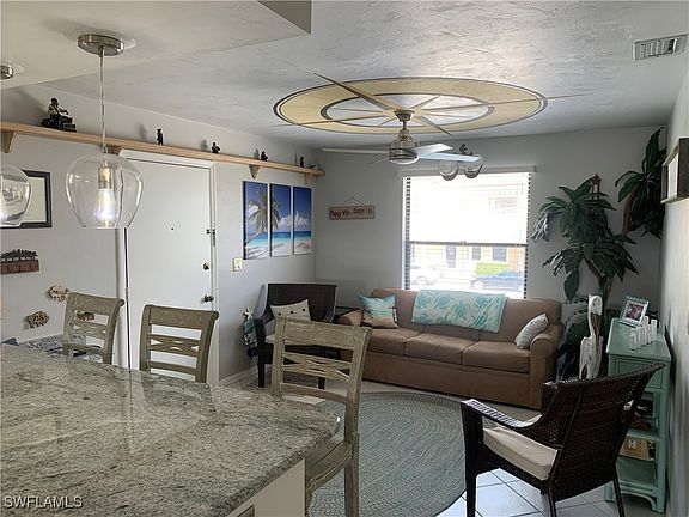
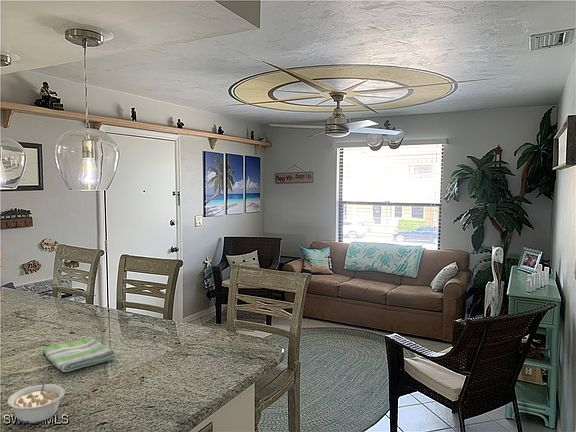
+ dish towel [42,336,117,373]
+ legume [7,375,66,424]
